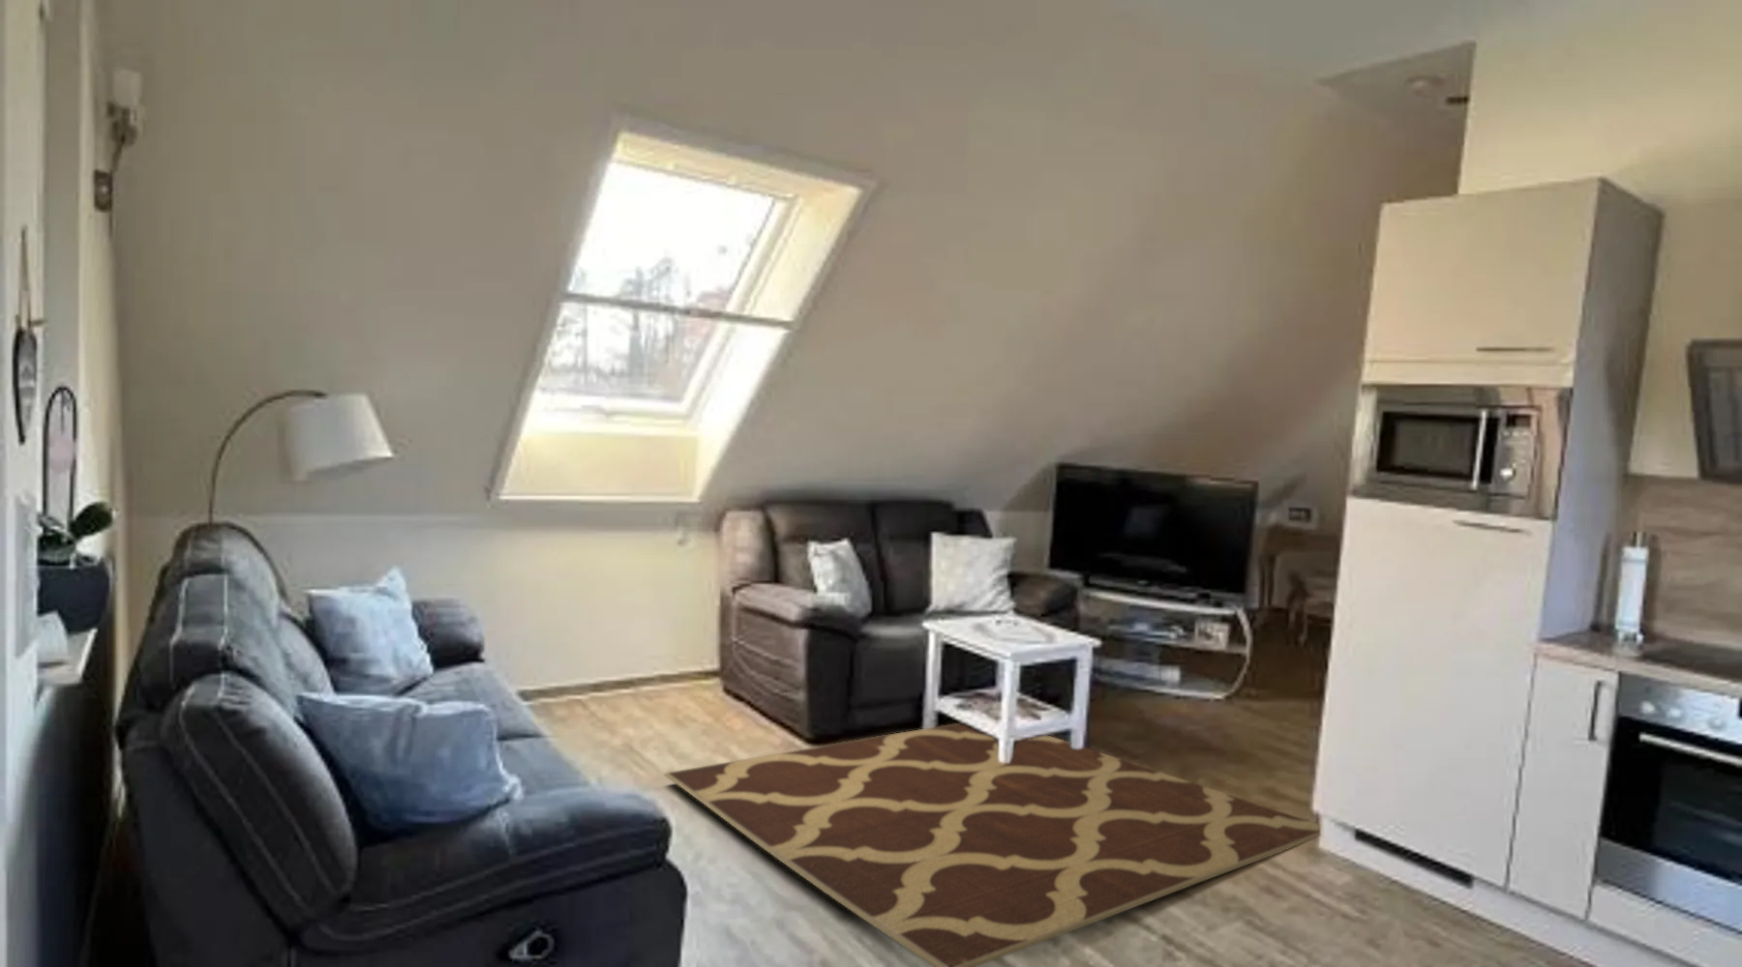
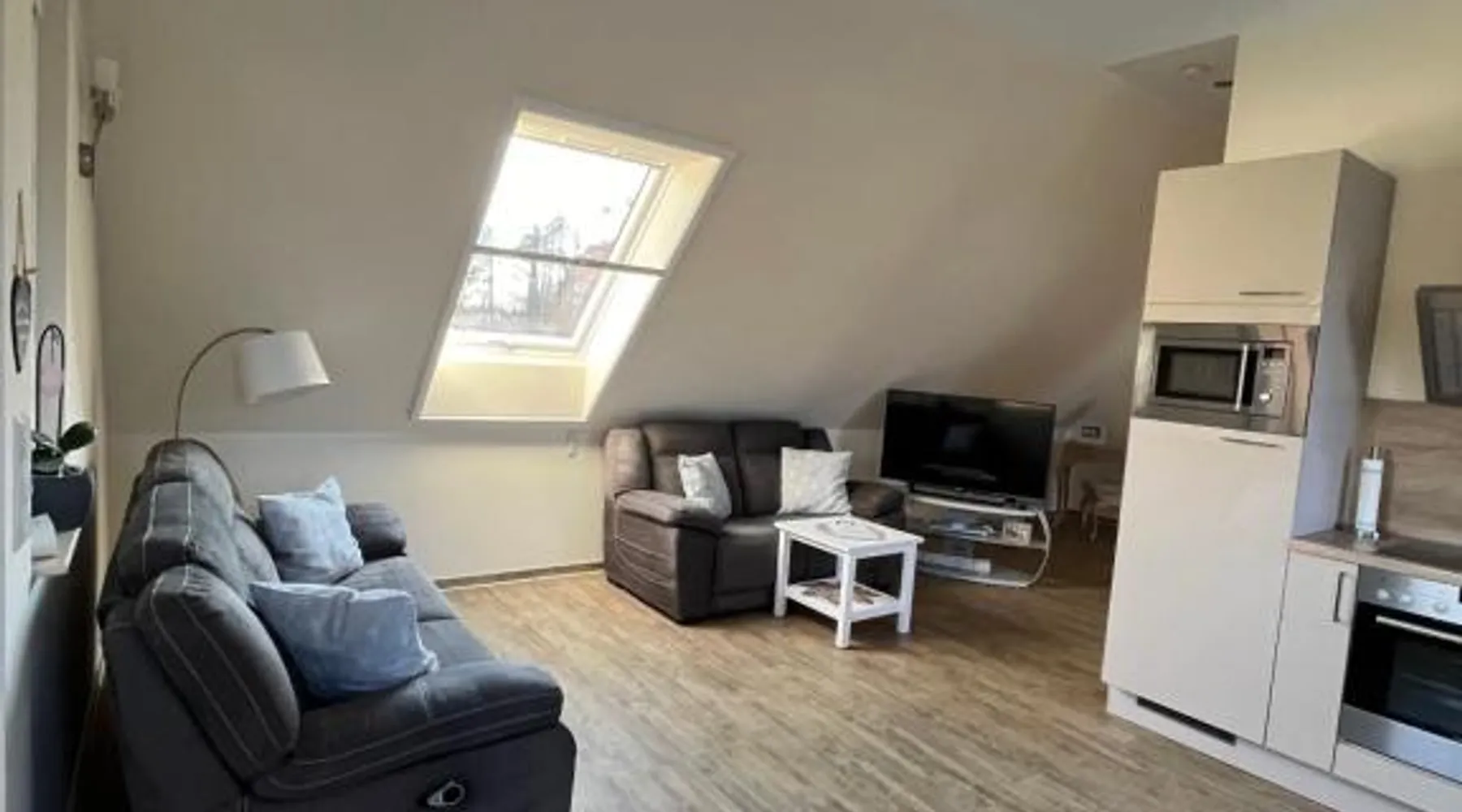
- rug [662,723,1321,967]
